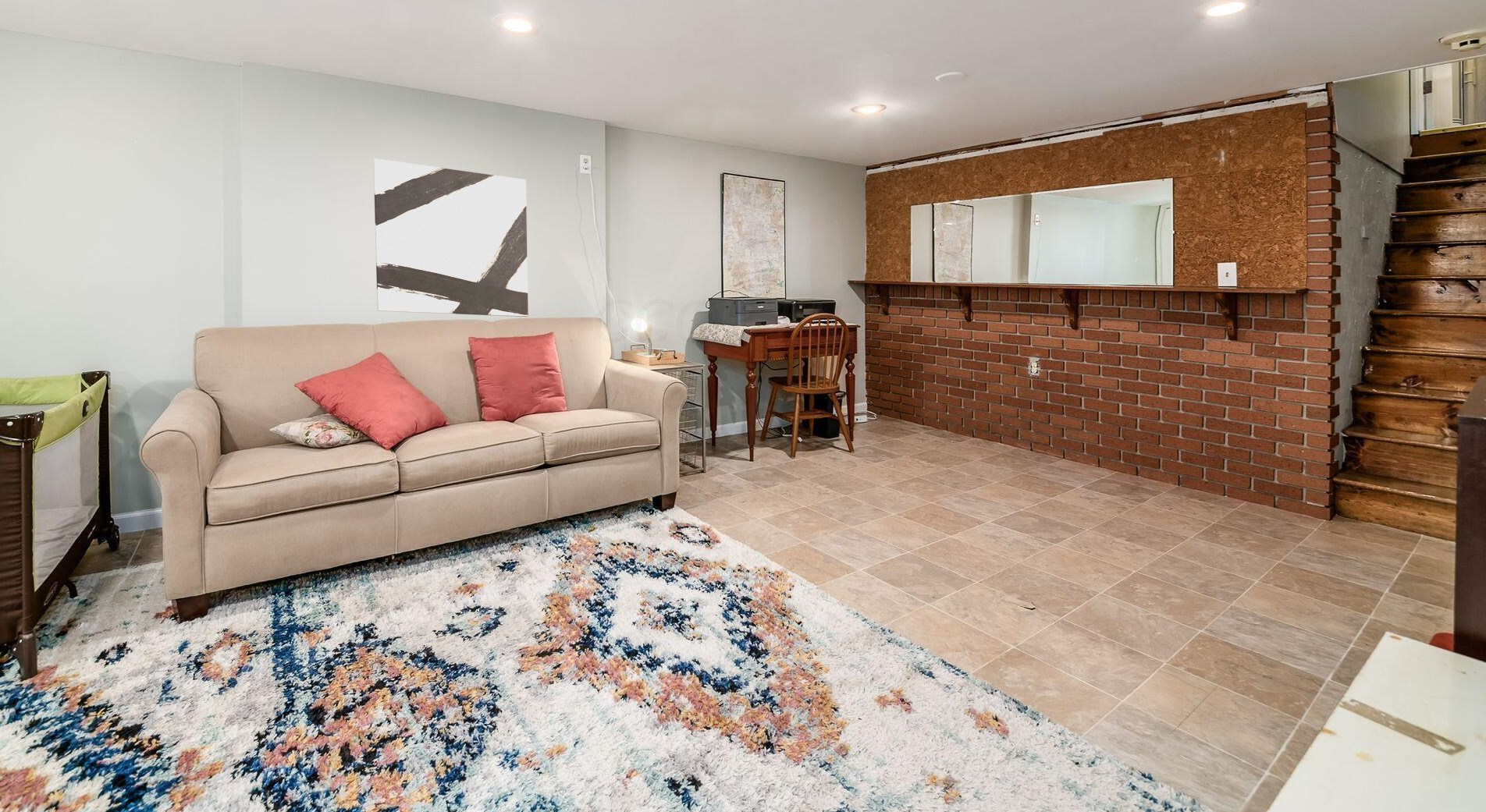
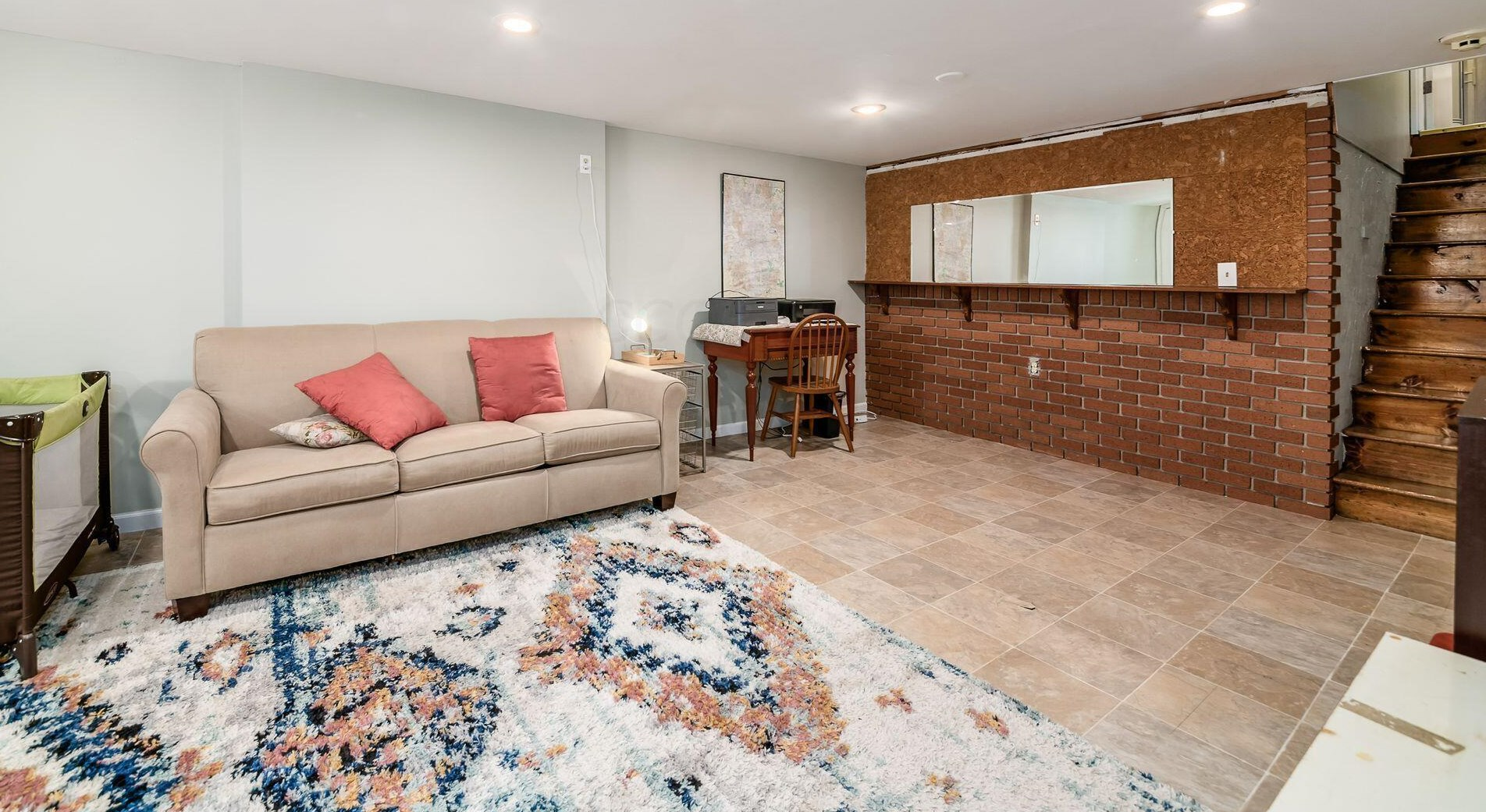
- wall art [372,158,529,317]
